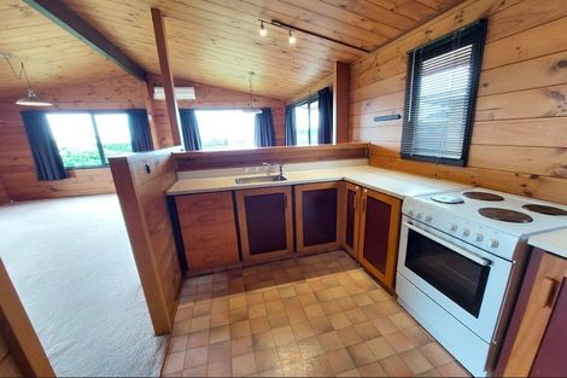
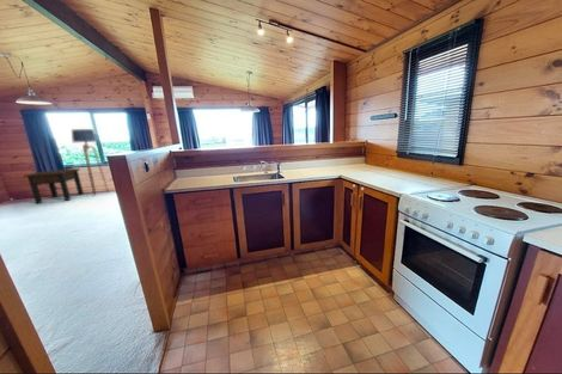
+ floor lamp [71,128,110,197]
+ side table [23,167,85,204]
